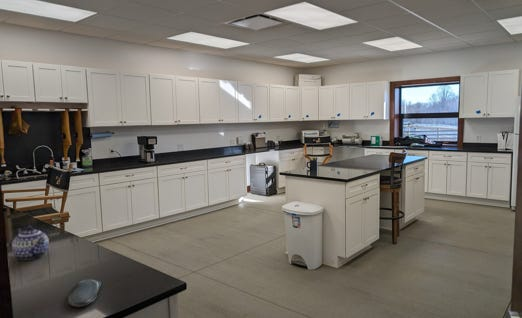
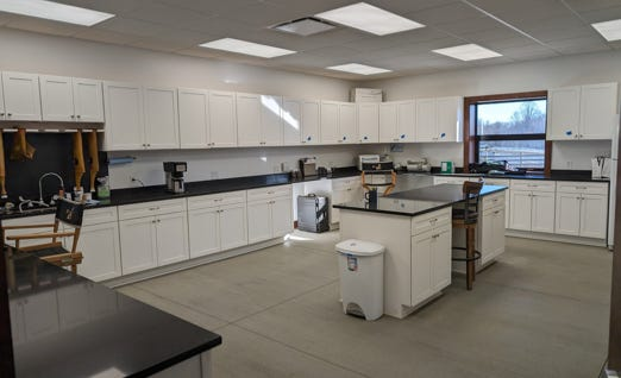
- teapot [11,225,50,261]
- oval tray [67,278,102,308]
